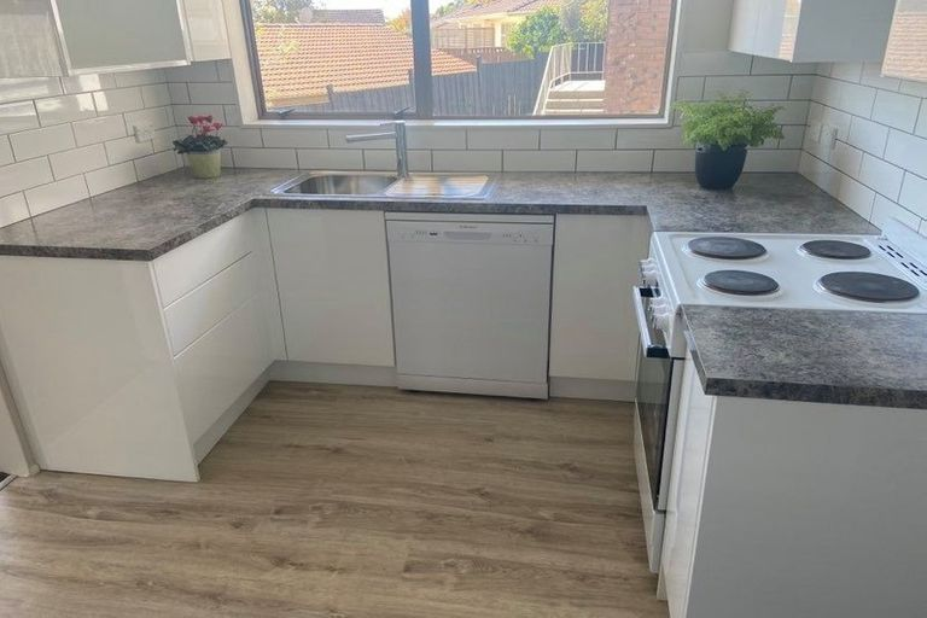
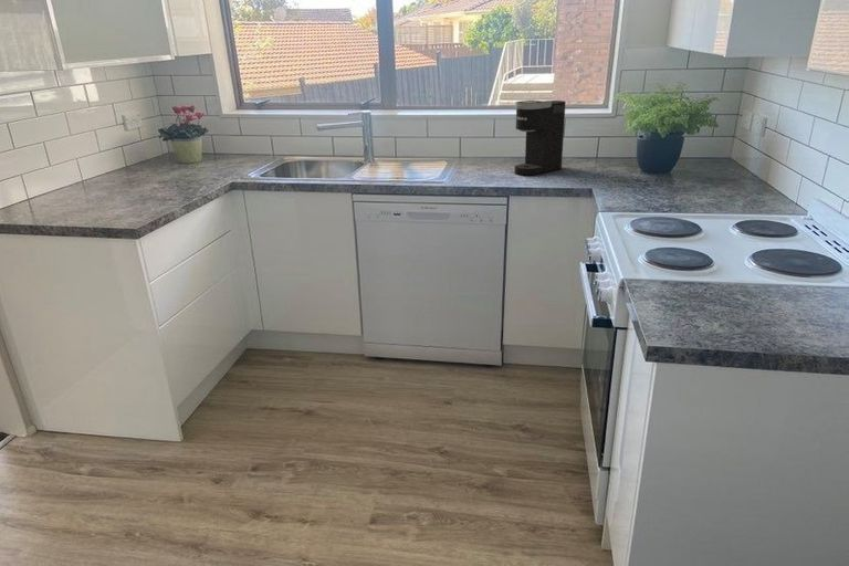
+ coffee maker [513,99,567,177]
